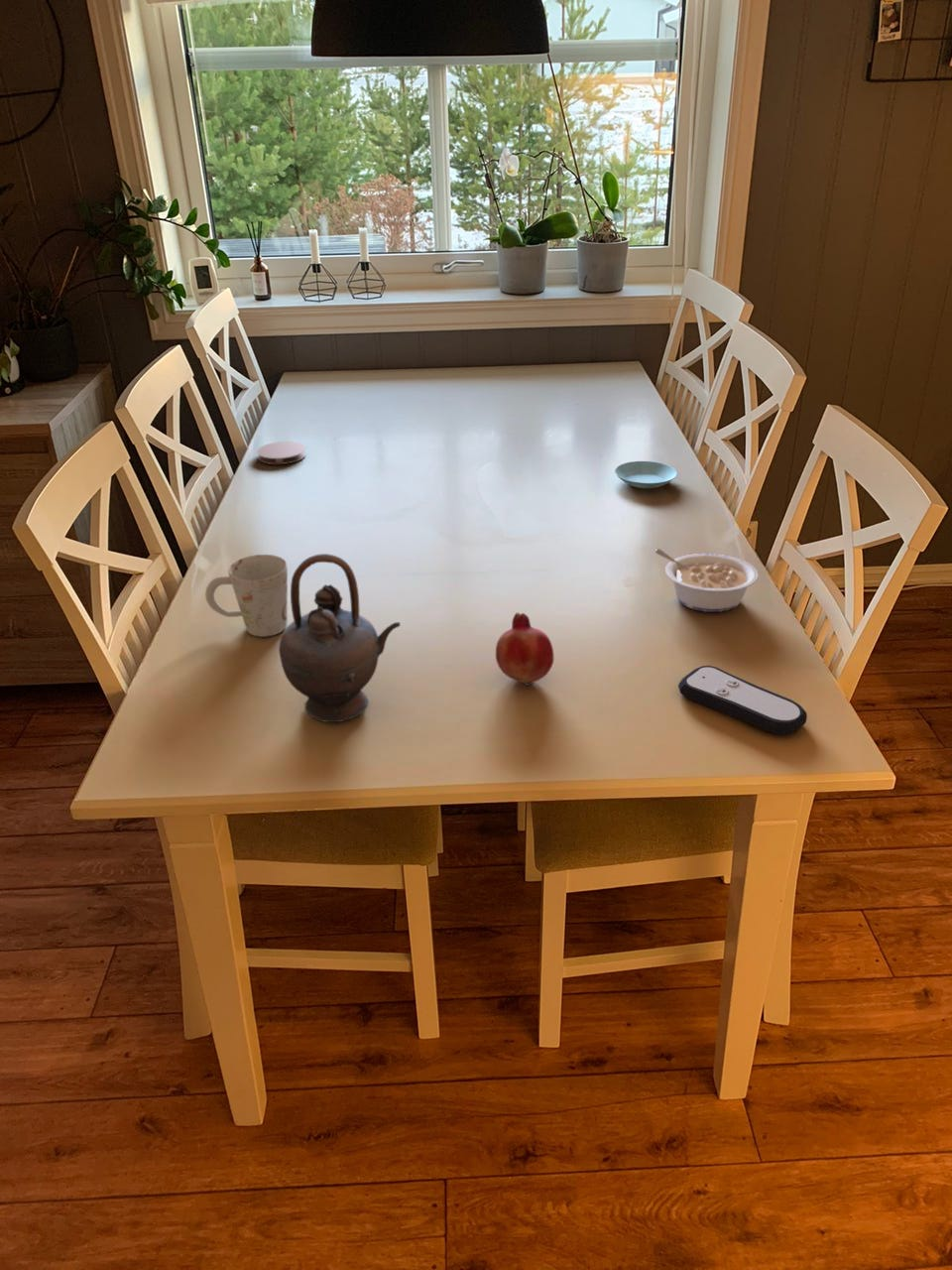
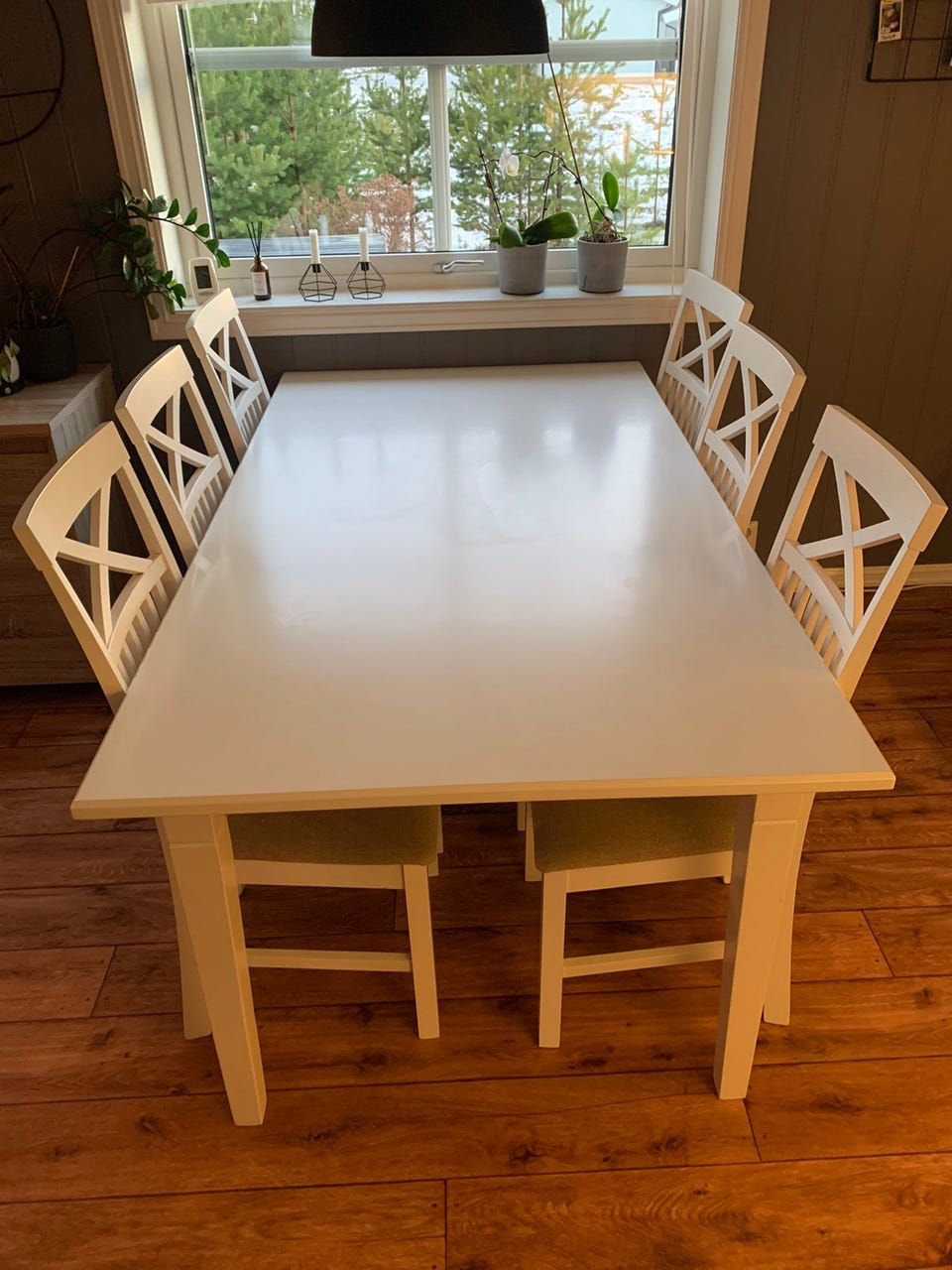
- mug [204,554,289,638]
- teapot [278,553,402,723]
- remote control [677,665,808,736]
- legume [654,548,760,613]
- coaster [256,441,307,465]
- fruit [495,612,554,687]
- saucer [614,460,678,489]
